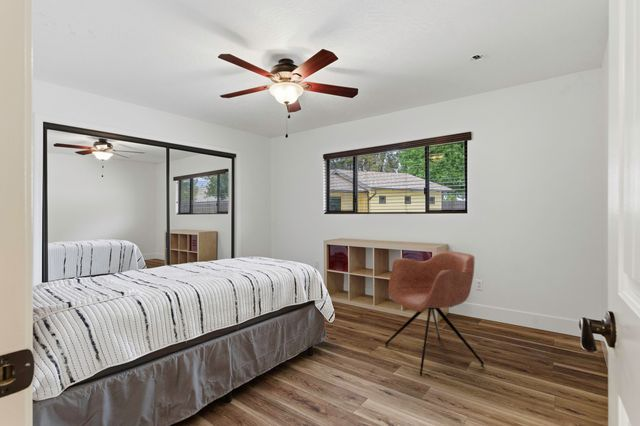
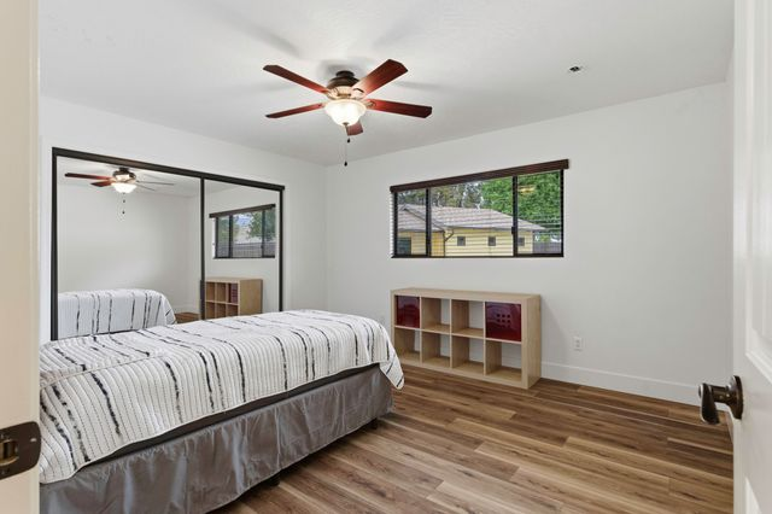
- armchair [385,250,485,377]
